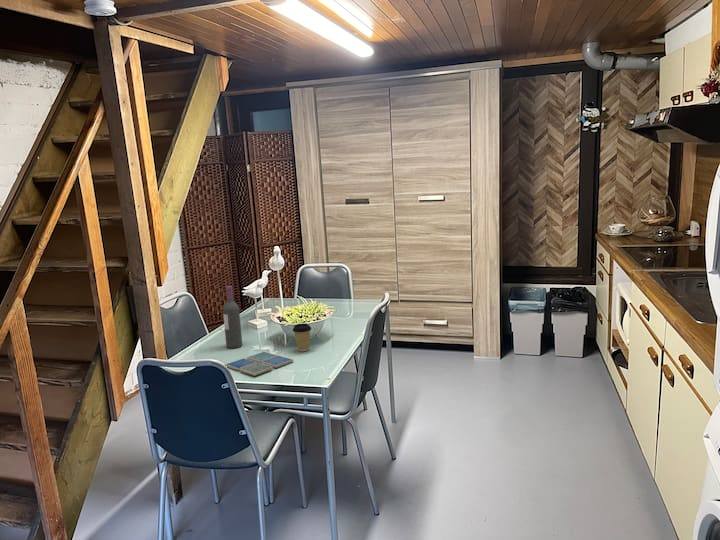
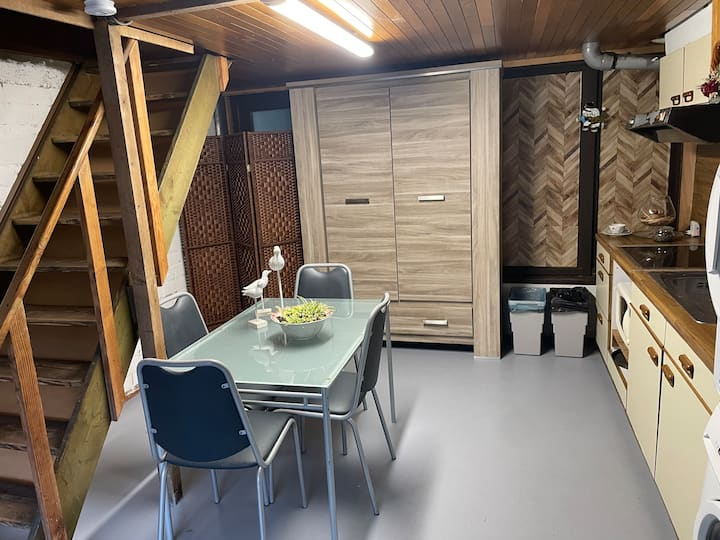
- drink coaster [224,351,294,377]
- wine bottle [222,285,243,349]
- coffee cup [292,322,312,352]
